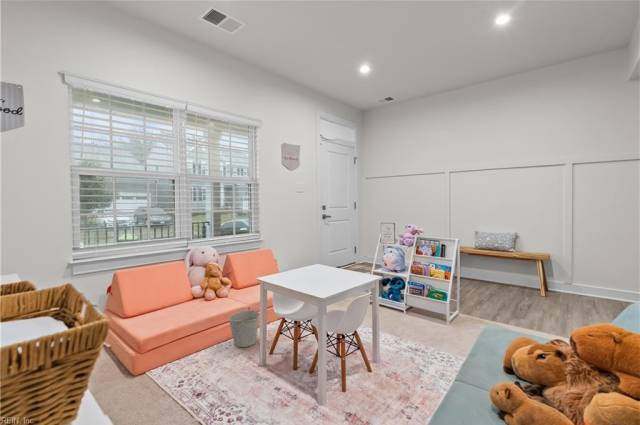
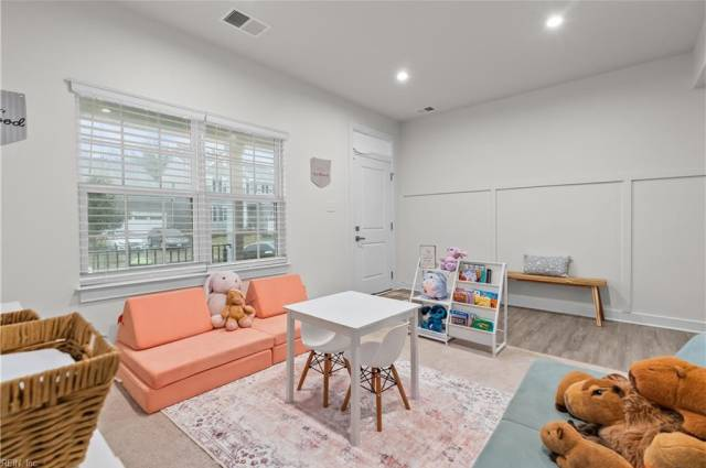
- bucket [227,308,261,348]
